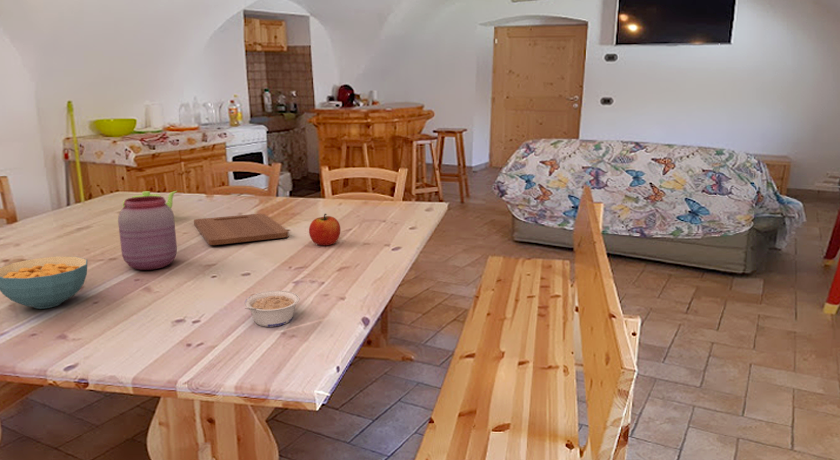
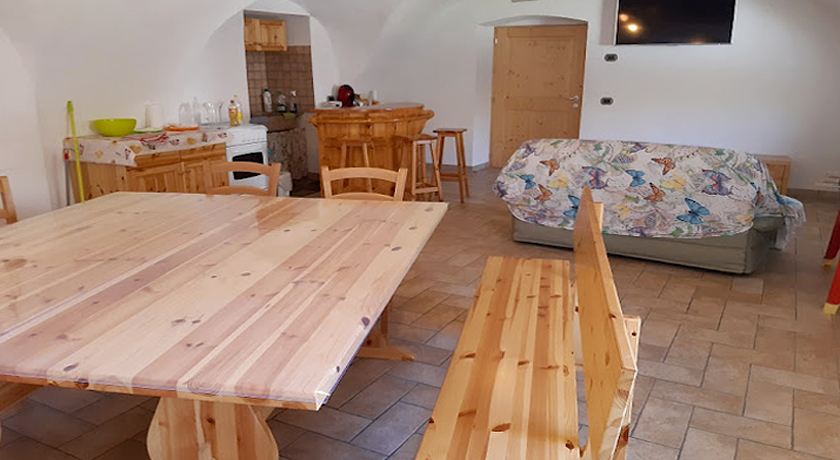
- legume [244,290,301,328]
- cereal bowl [0,255,88,310]
- apple [308,213,341,247]
- jar [117,196,178,271]
- cutting board [193,213,290,246]
- teapot [122,190,178,209]
